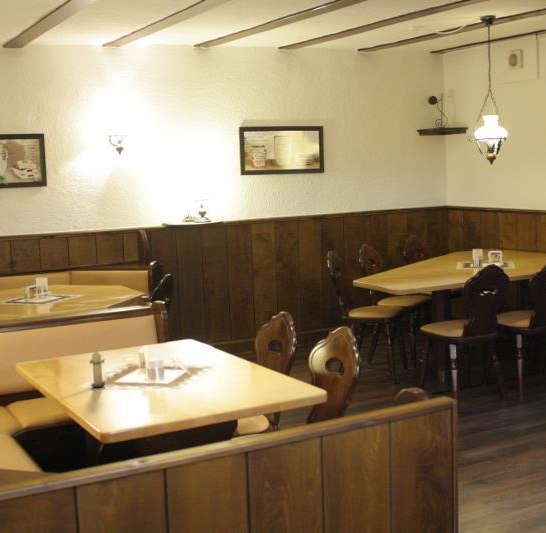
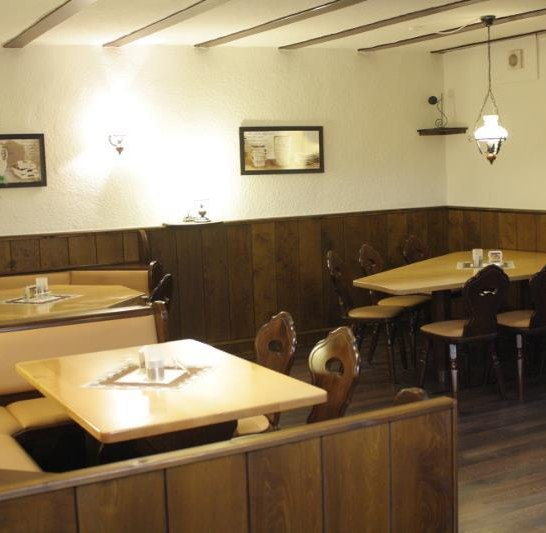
- candle [88,351,106,388]
